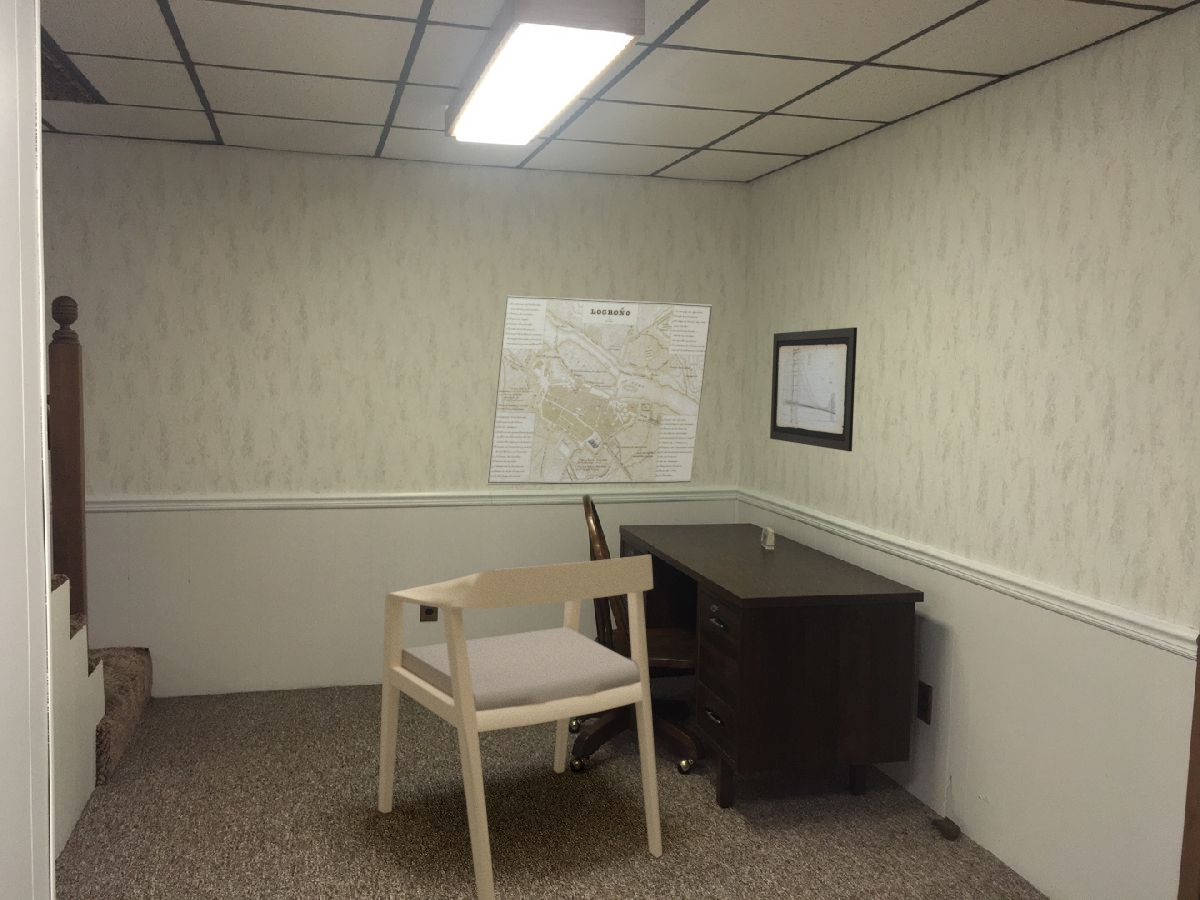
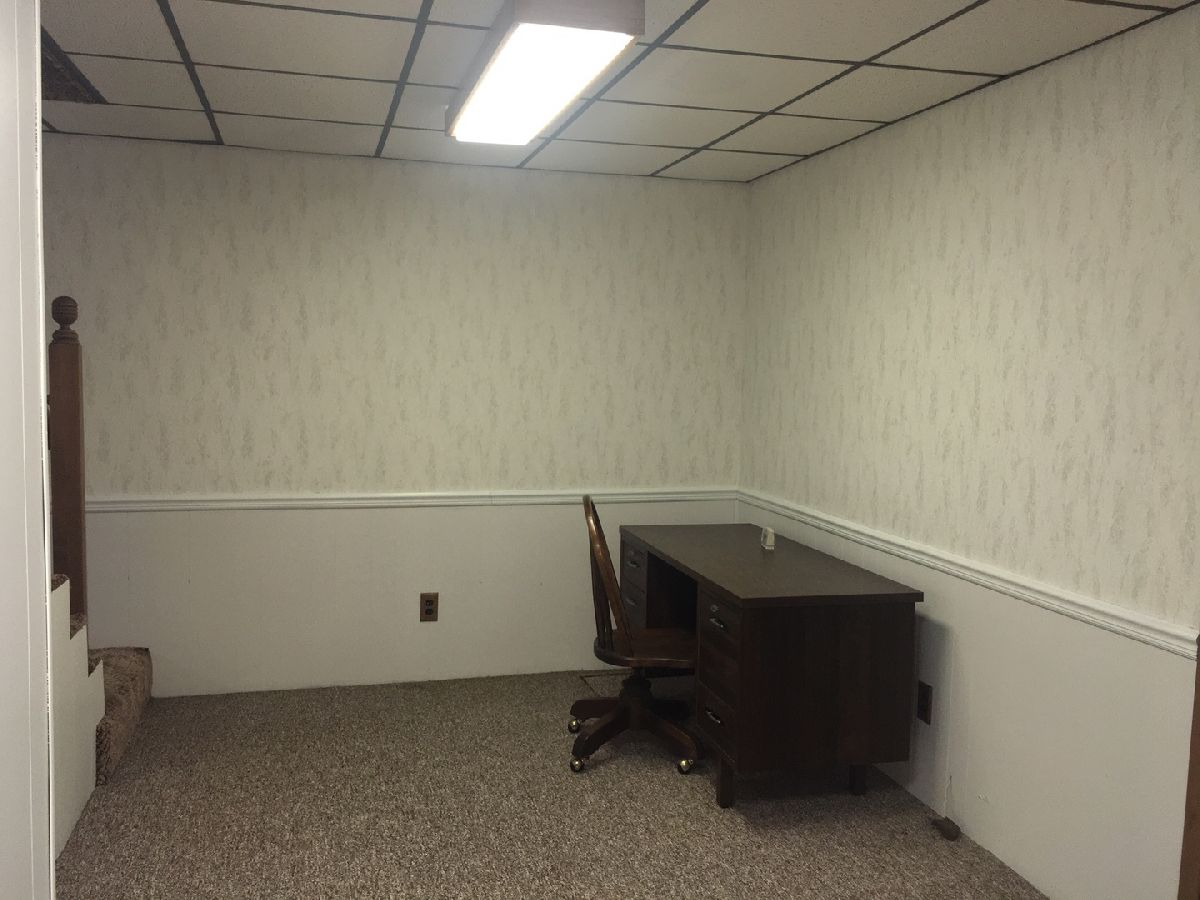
- wall art [769,326,858,452]
- map [486,295,713,486]
- armchair [377,554,663,900]
